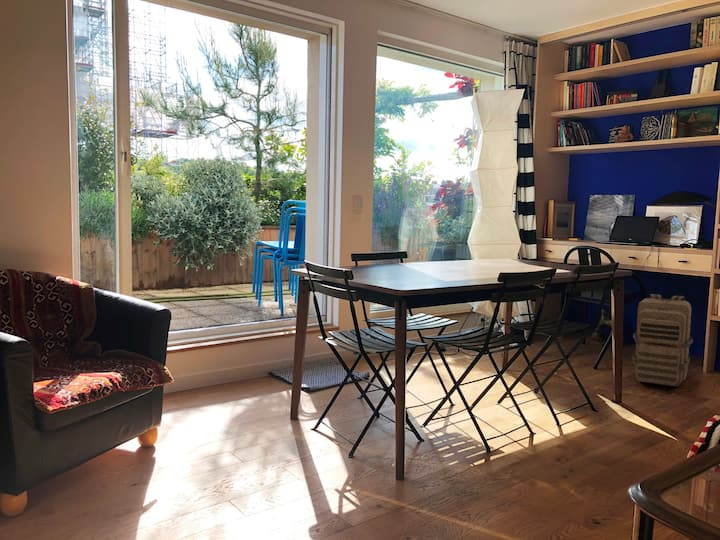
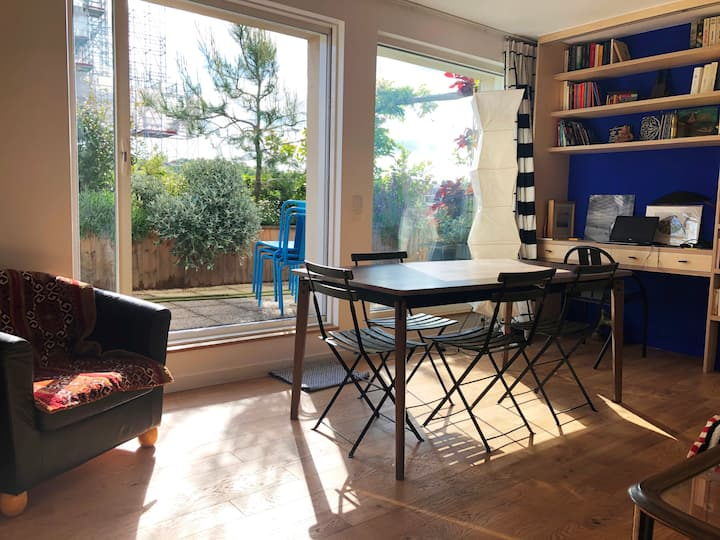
- backpack [631,293,694,387]
